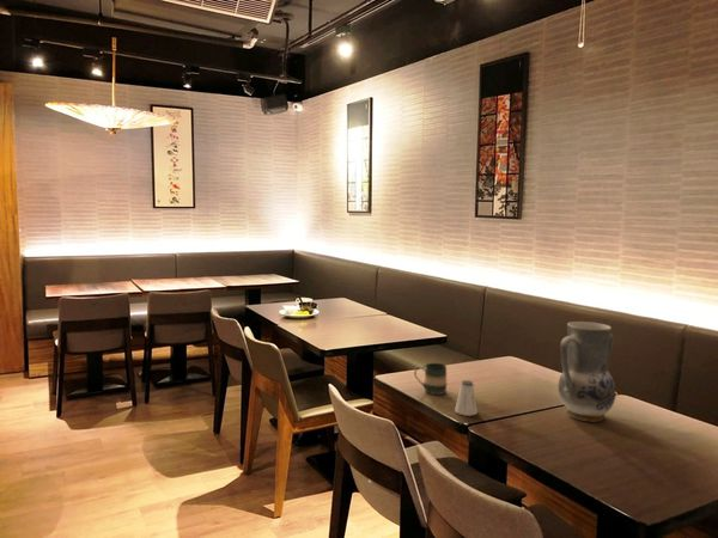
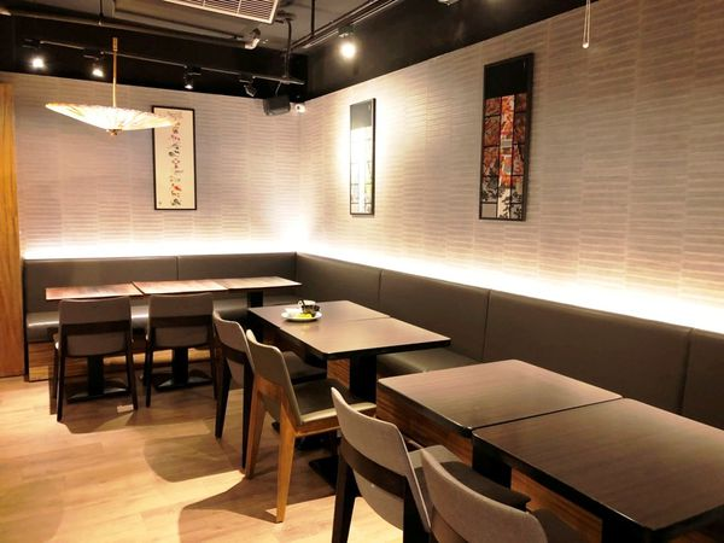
- mug [413,362,448,396]
- vase [558,320,617,422]
- saltshaker [454,379,479,417]
